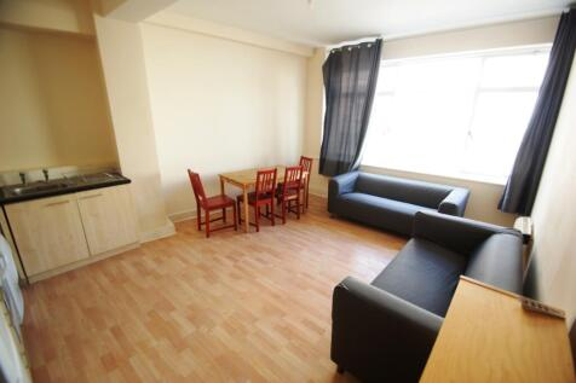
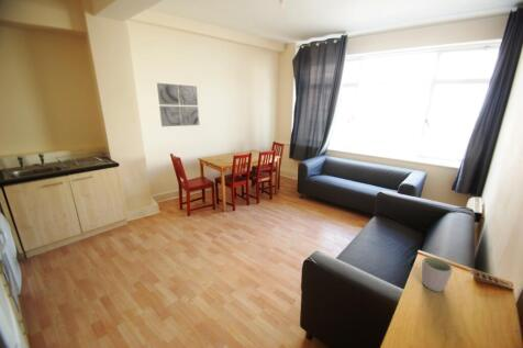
+ mug [421,256,454,293]
+ wall art [156,82,200,127]
